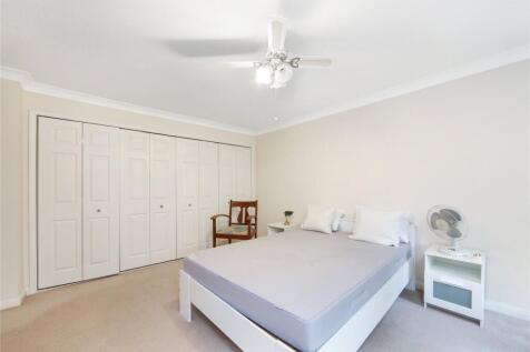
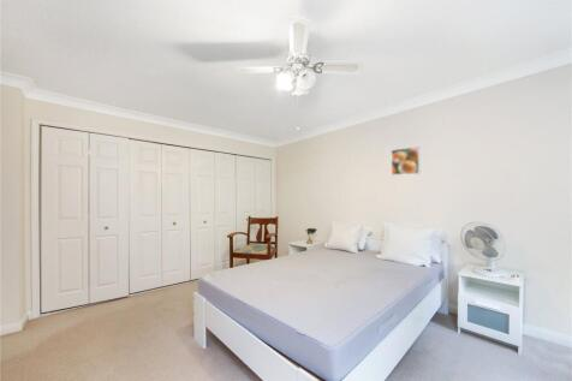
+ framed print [391,145,421,177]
